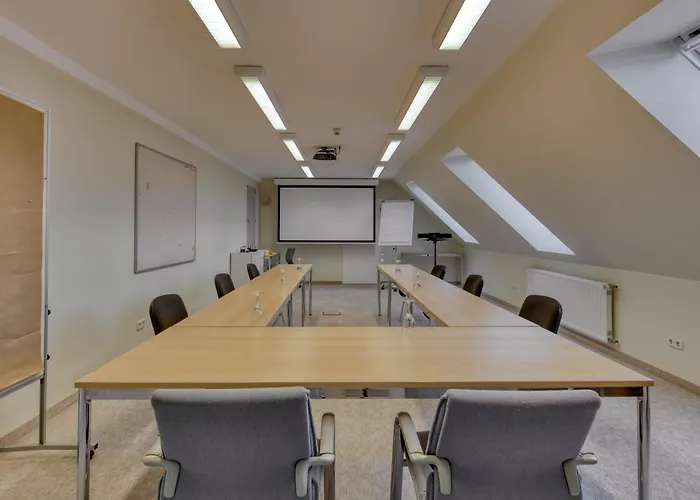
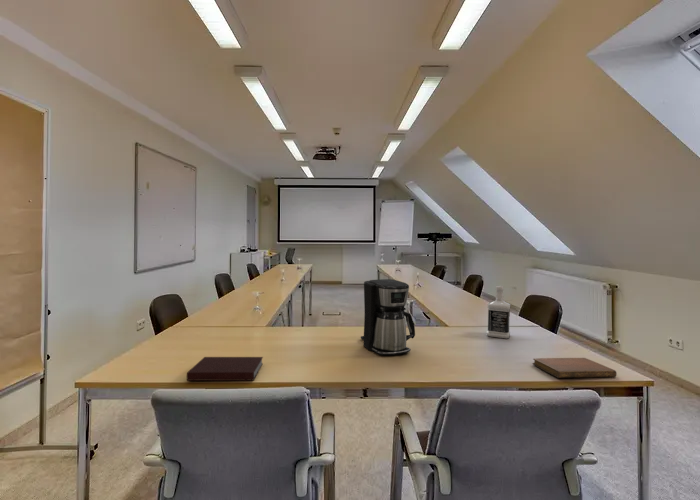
+ notebook [186,356,264,382]
+ coffee maker [360,278,416,356]
+ notebook [532,357,618,379]
+ bottle [486,285,512,340]
